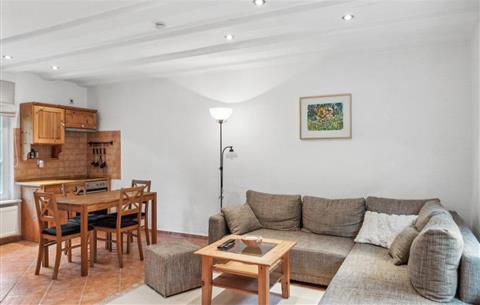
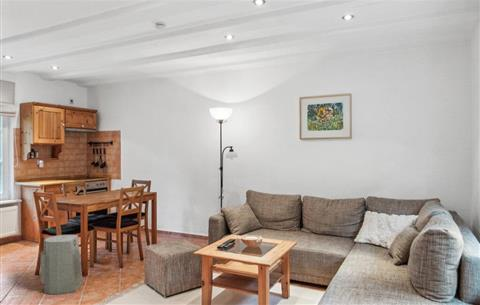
+ fan [39,234,84,295]
